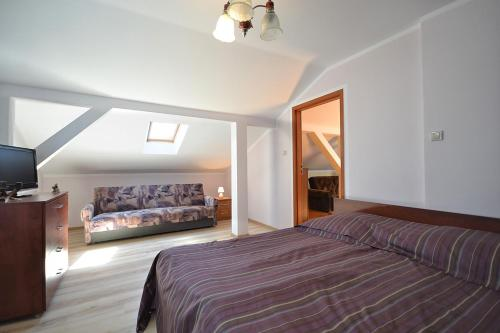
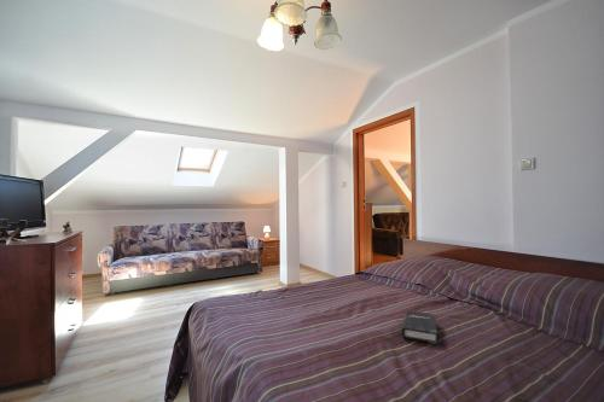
+ hardback book [401,309,439,345]
